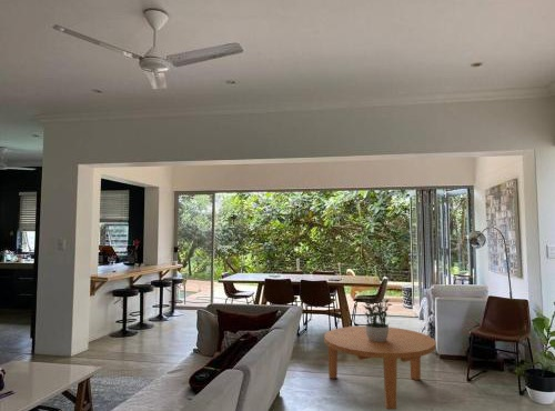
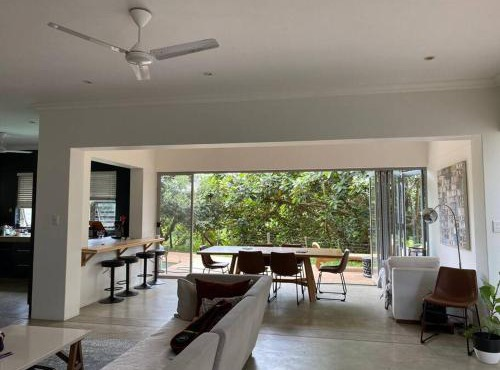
- coffee table [323,325,437,410]
- potted plant [361,295,394,342]
